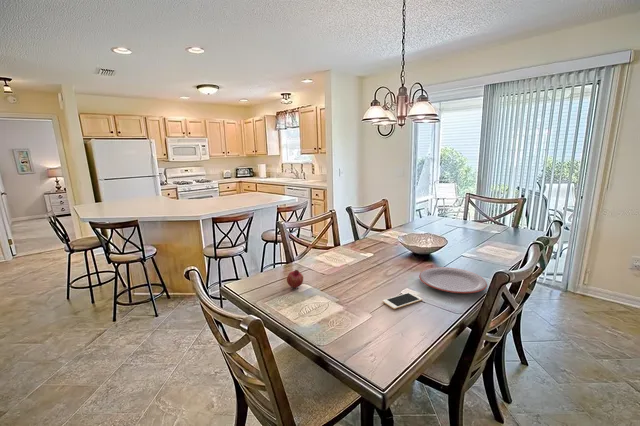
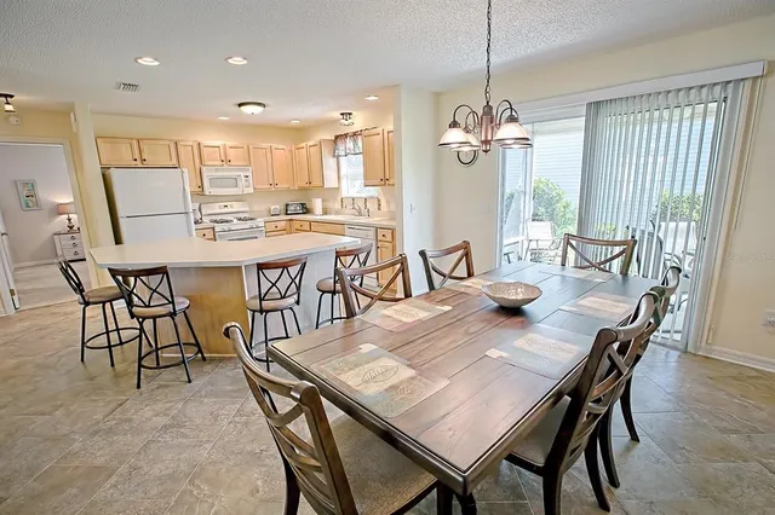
- fruit [286,269,304,289]
- plate [418,266,488,294]
- cell phone [382,291,423,310]
